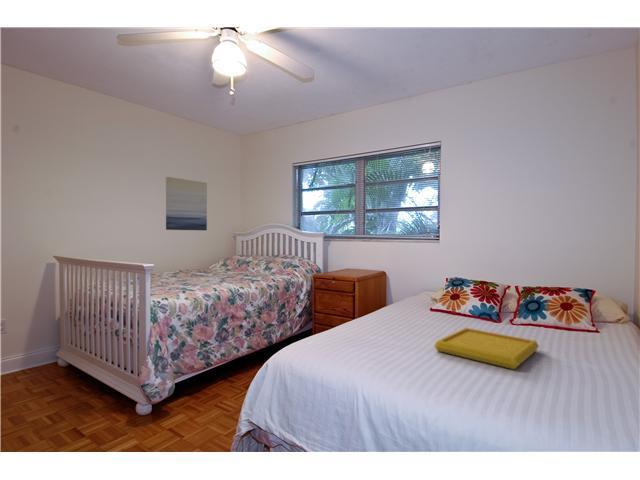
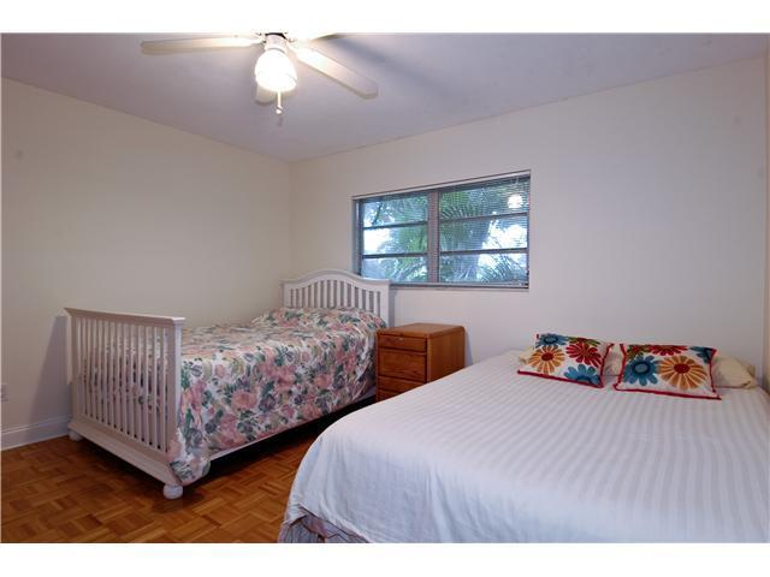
- serving tray [433,327,540,370]
- wall art [165,176,208,231]
